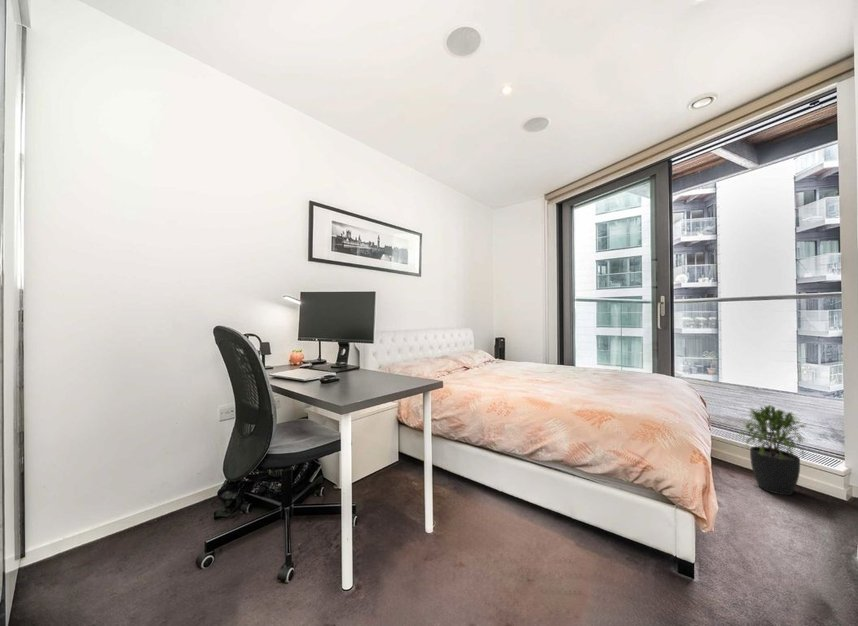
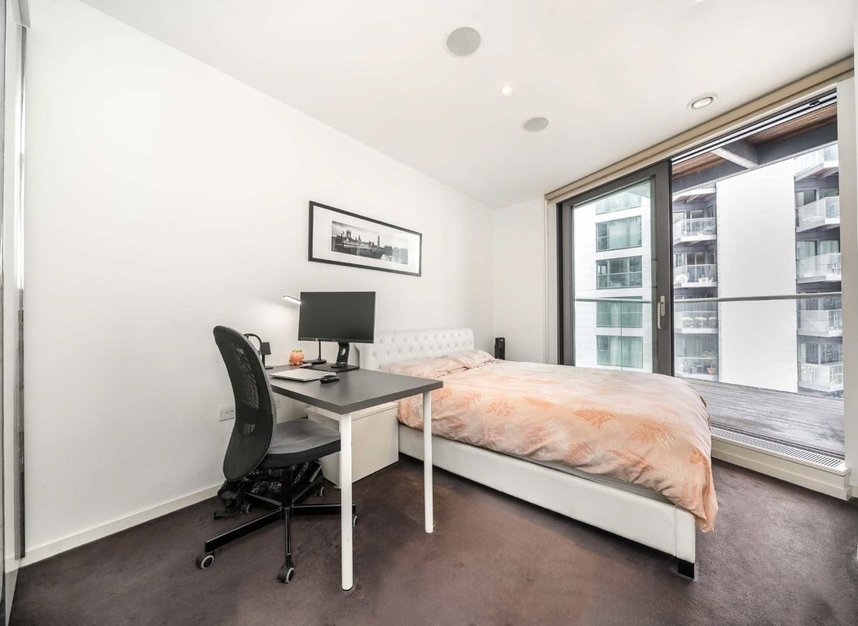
- potted plant [737,403,809,496]
